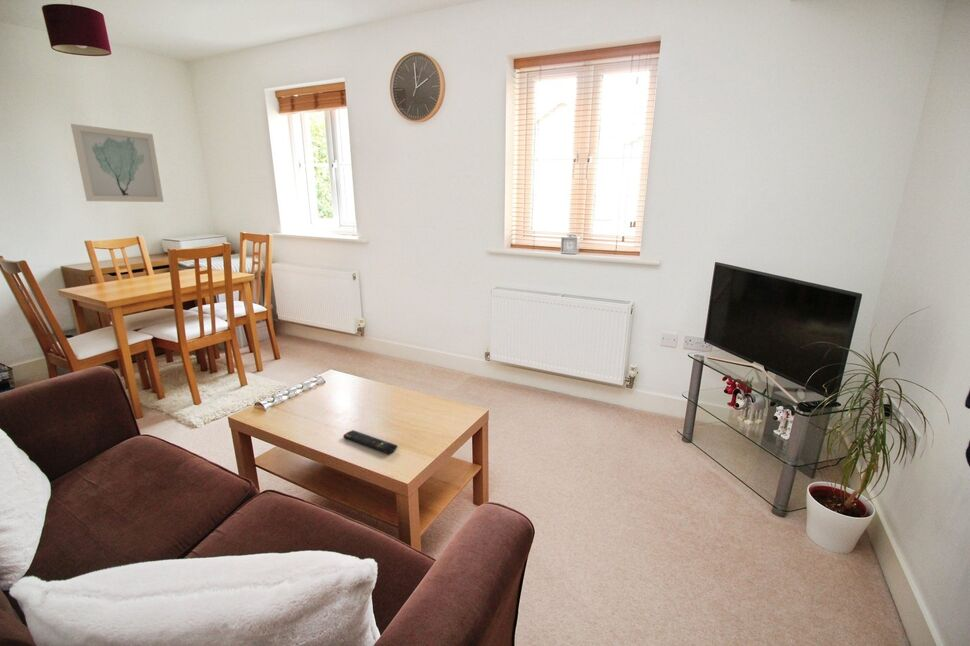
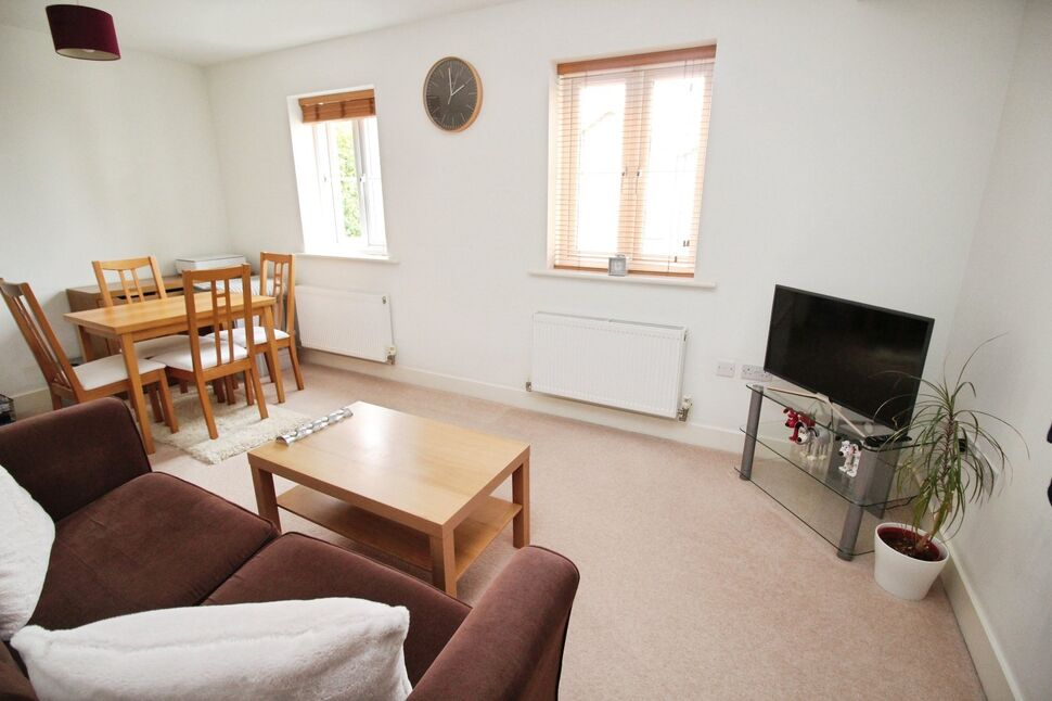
- wall art [70,123,165,203]
- remote control [342,429,398,454]
